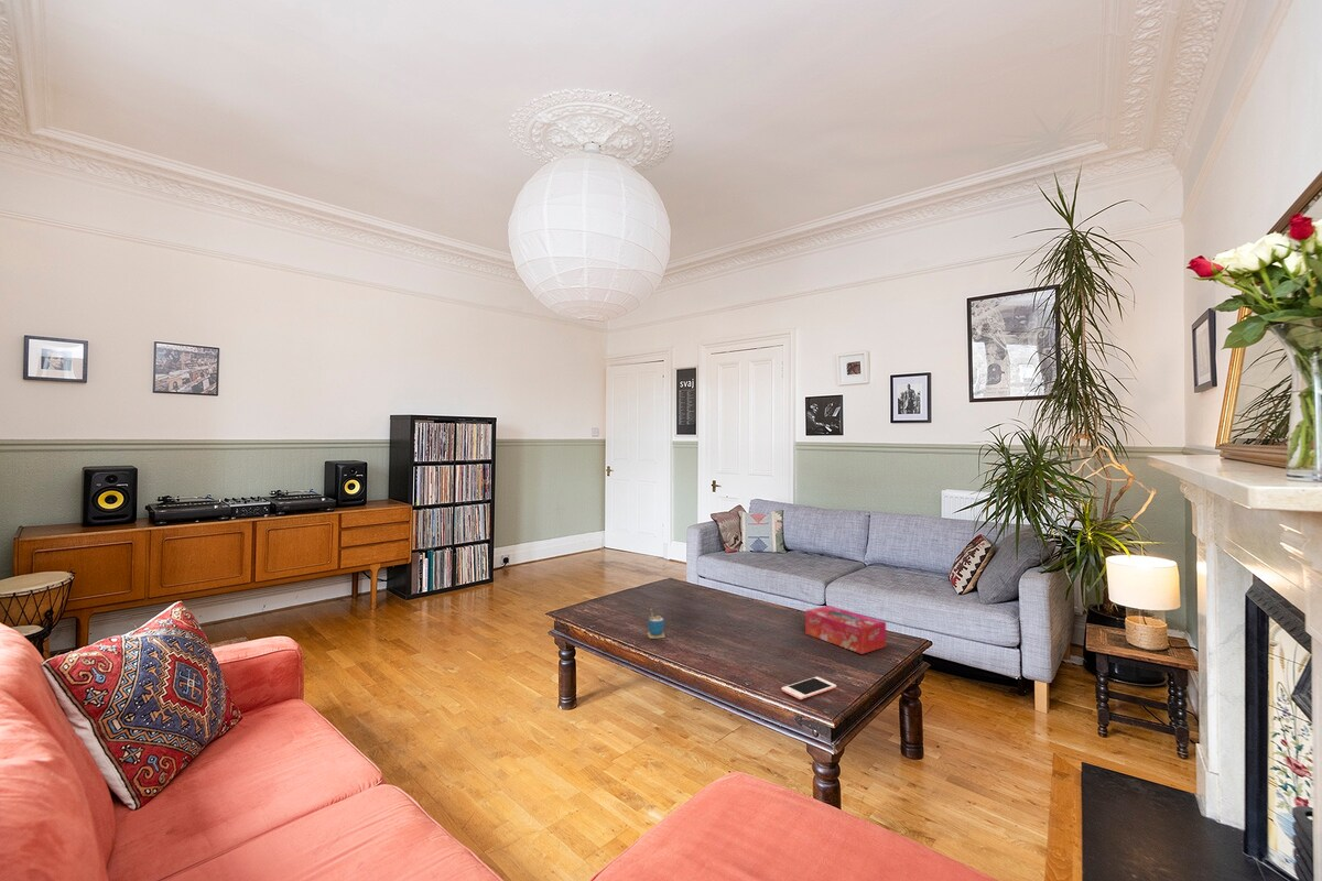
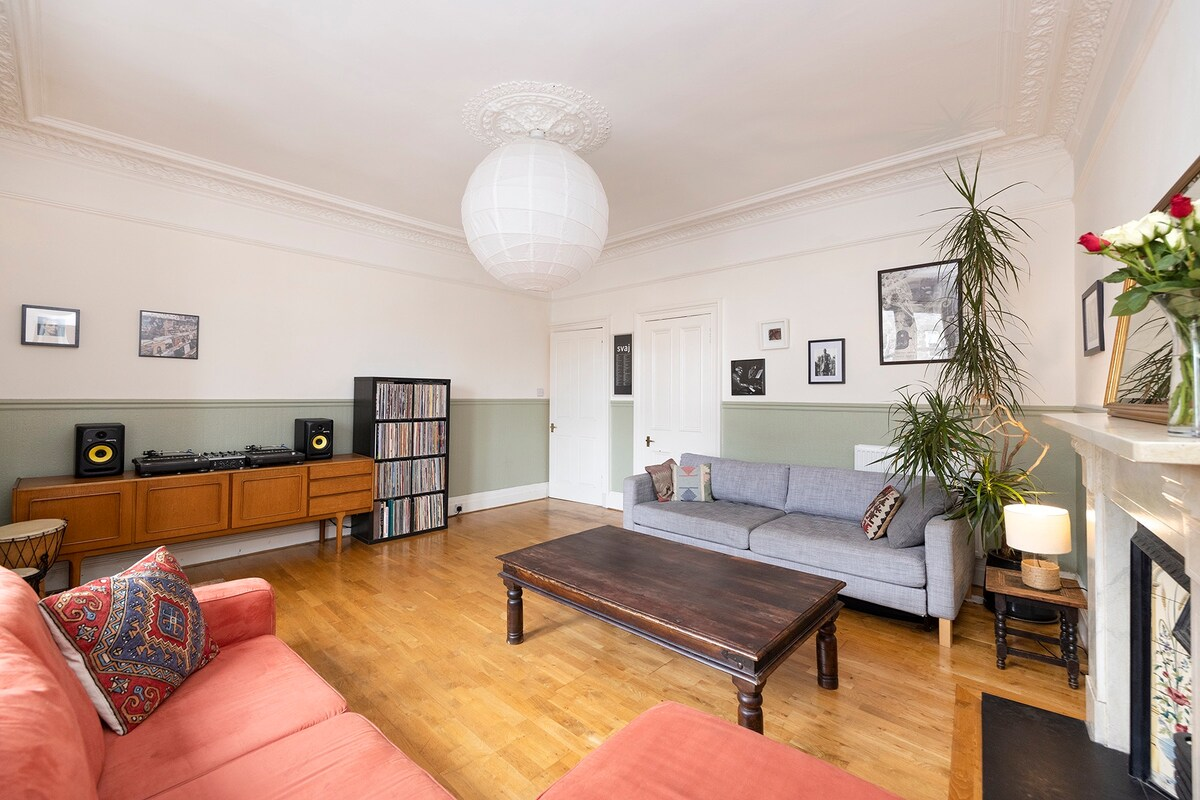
- tissue box [804,605,887,655]
- cell phone [781,676,837,700]
- cup [647,609,667,640]
